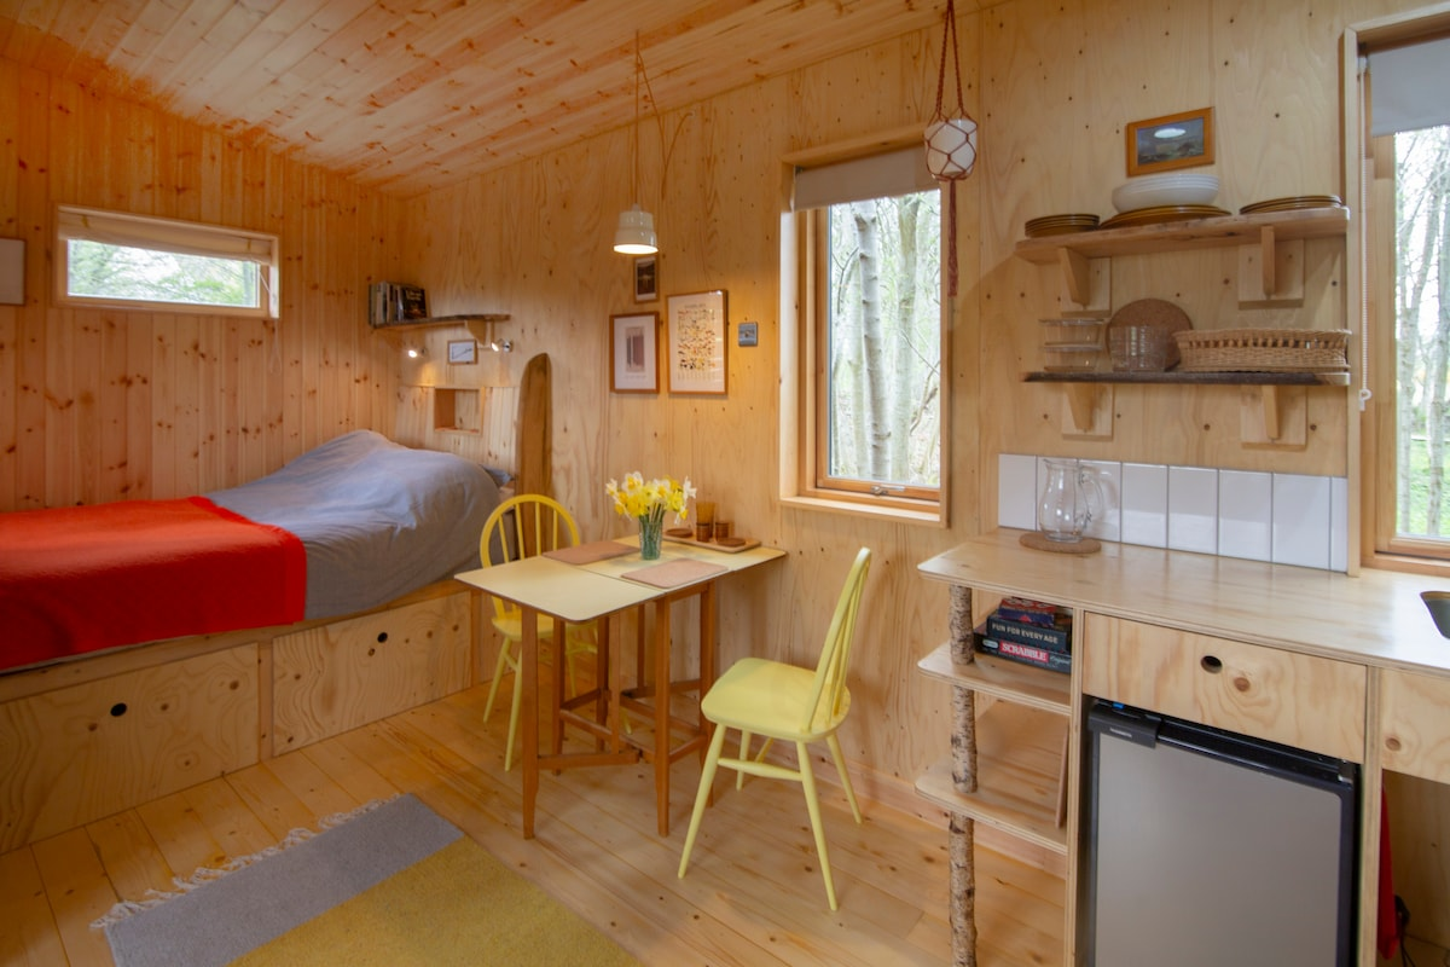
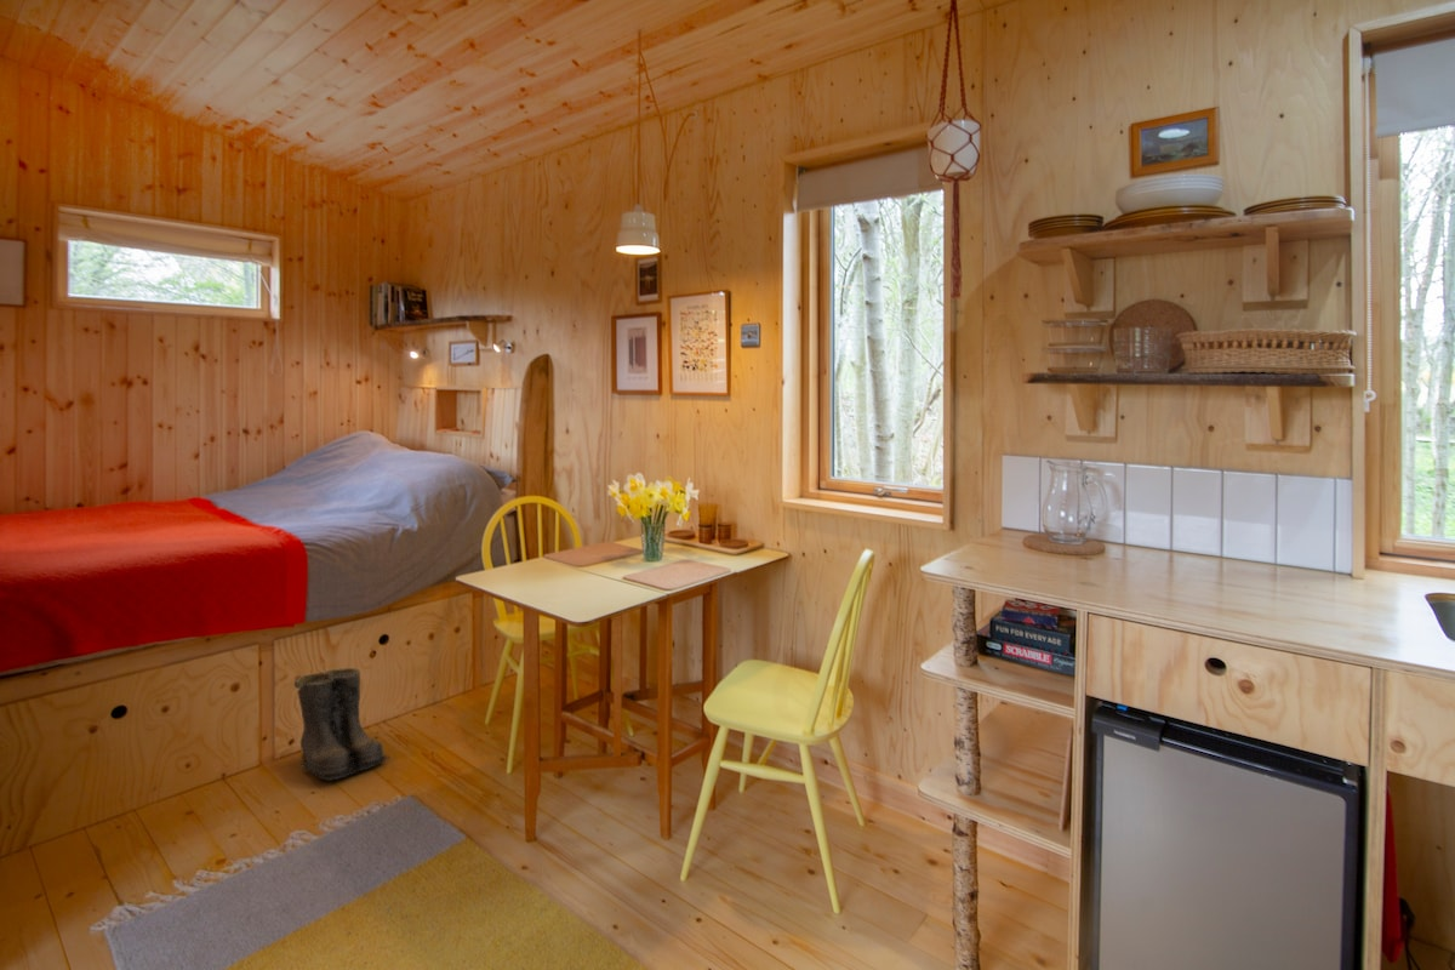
+ boots [293,667,390,782]
